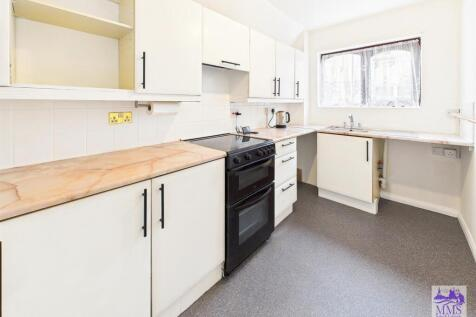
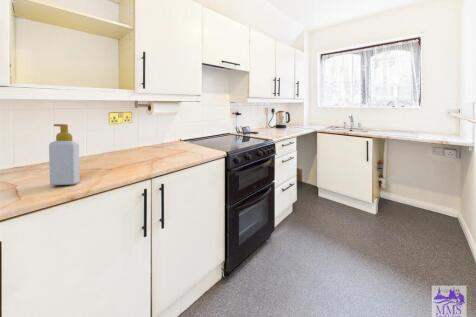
+ soap bottle [48,123,81,186]
